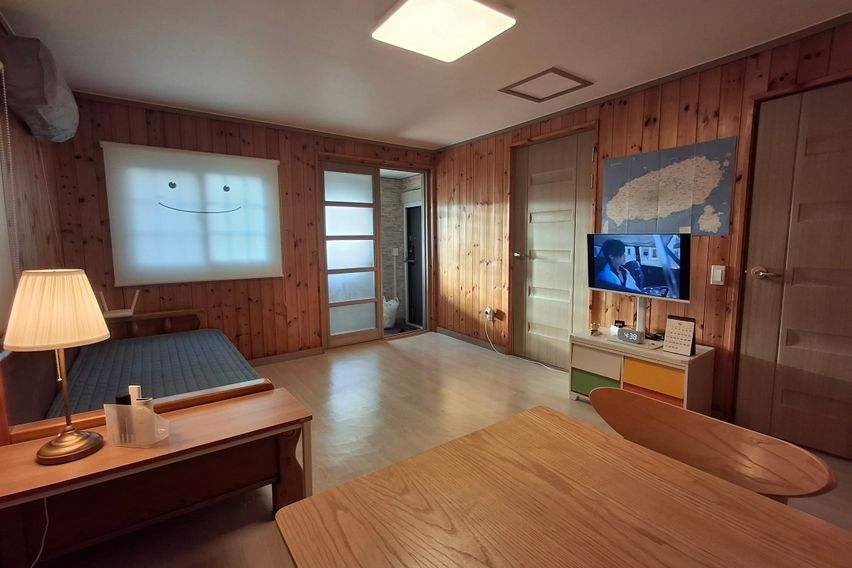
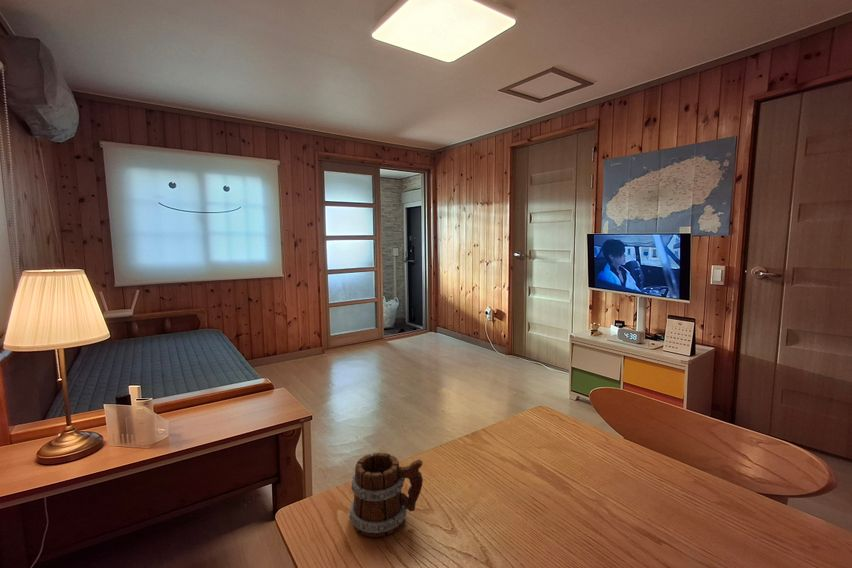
+ mug [348,452,424,538]
